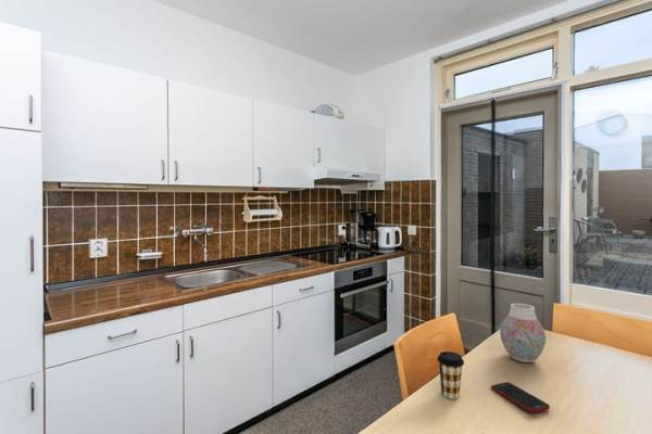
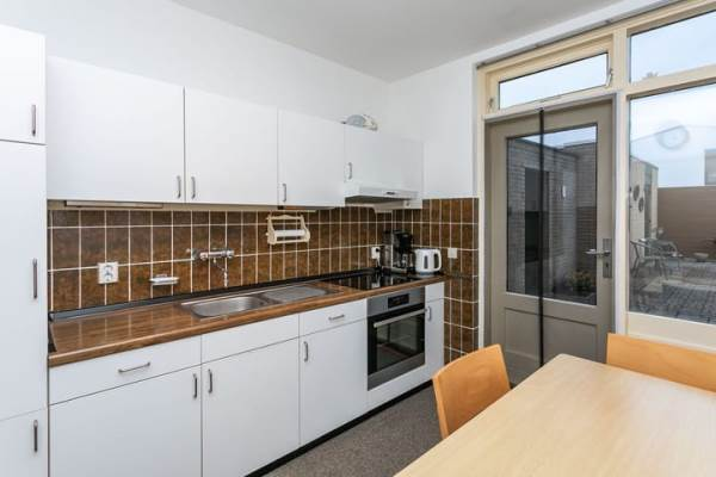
- coffee cup [437,350,465,400]
- cell phone [490,381,551,414]
- vase [499,303,547,363]
